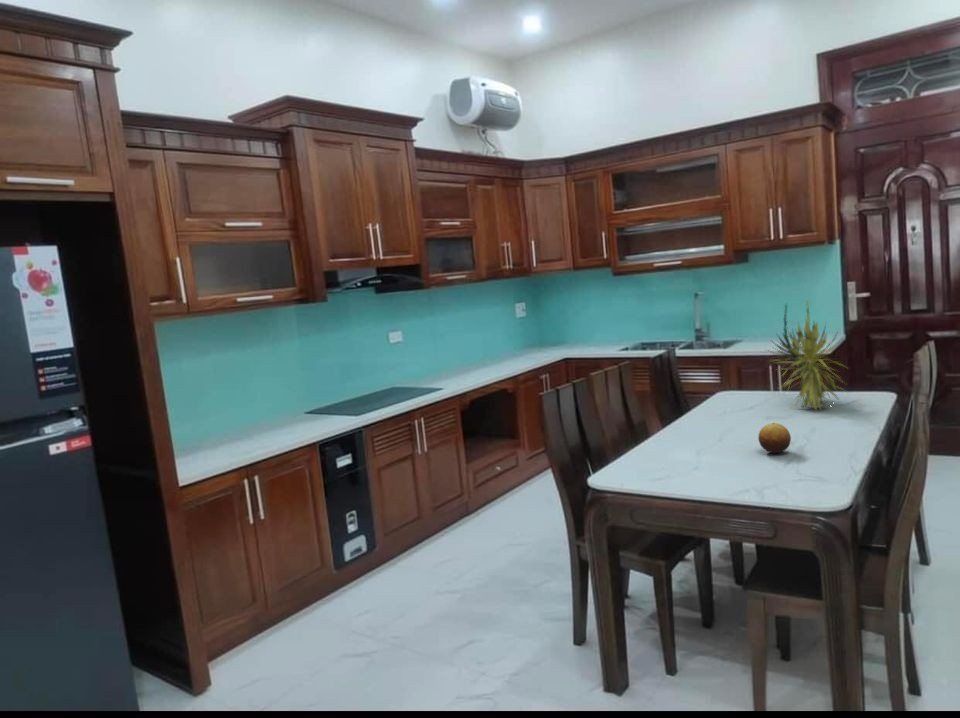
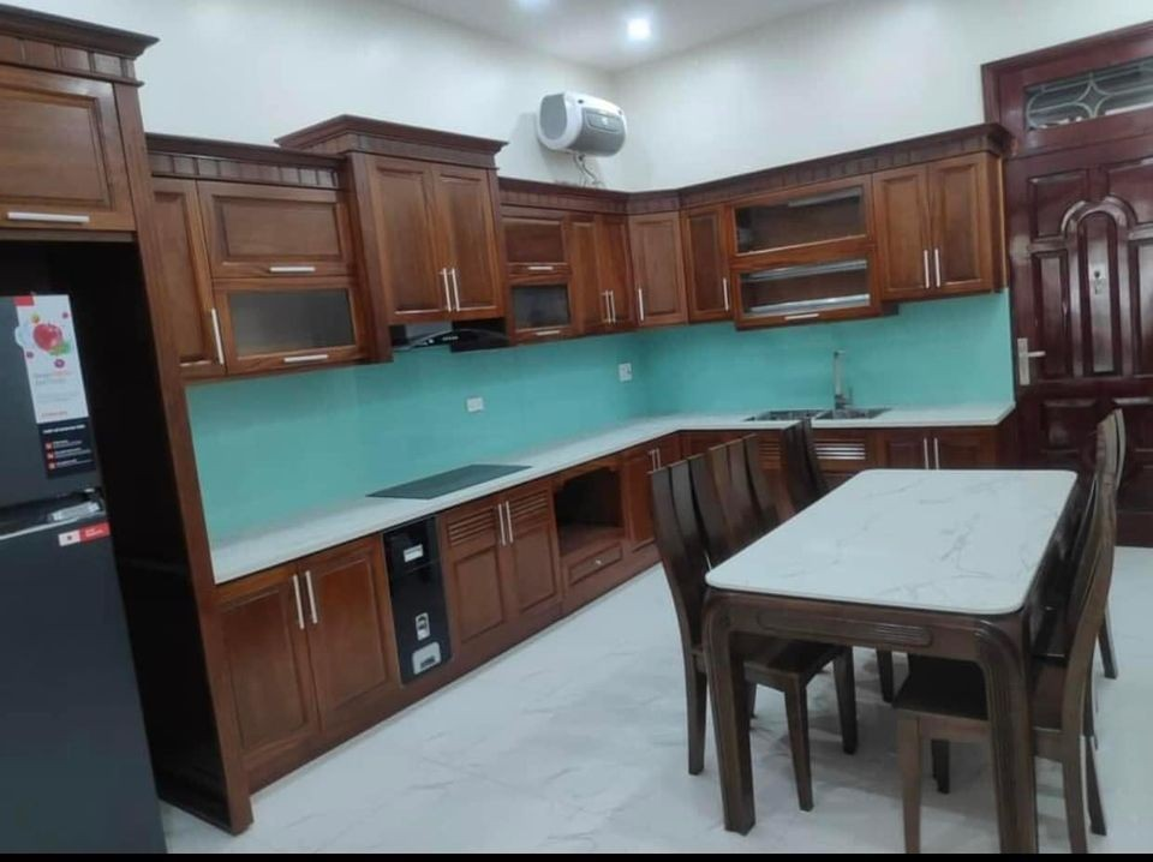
- fruit [757,422,792,454]
- plant [766,298,850,411]
